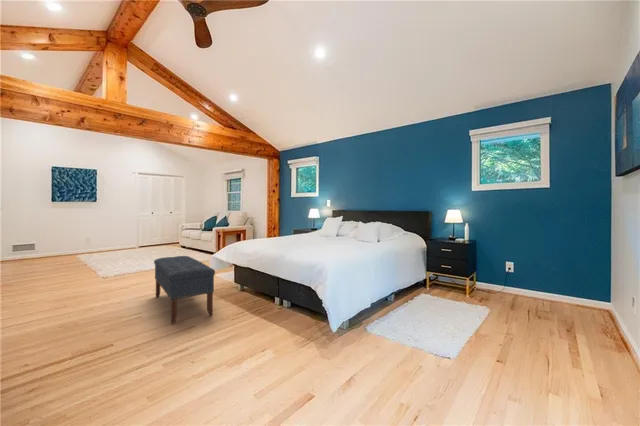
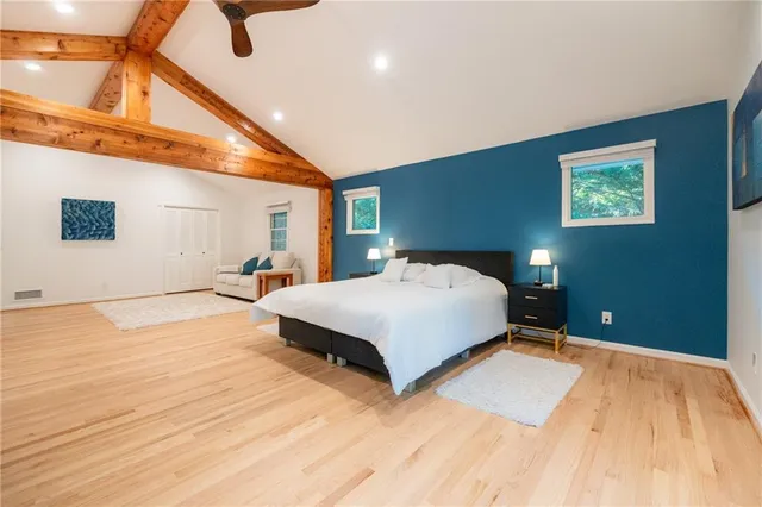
- bench [153,255,216,325]
